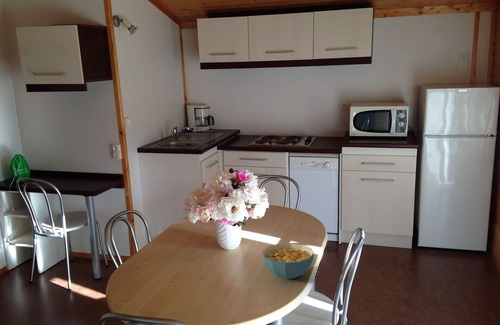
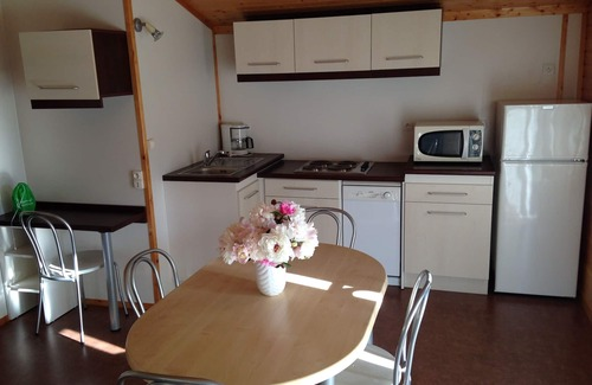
- cereal bowl [262,242,315,280]
